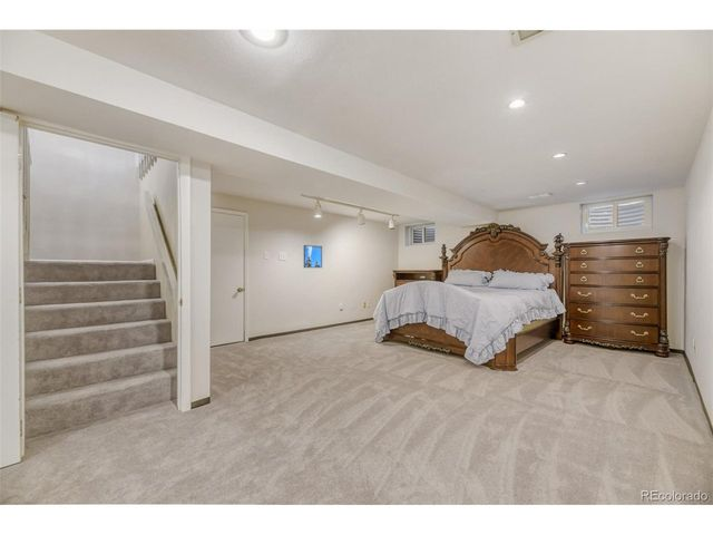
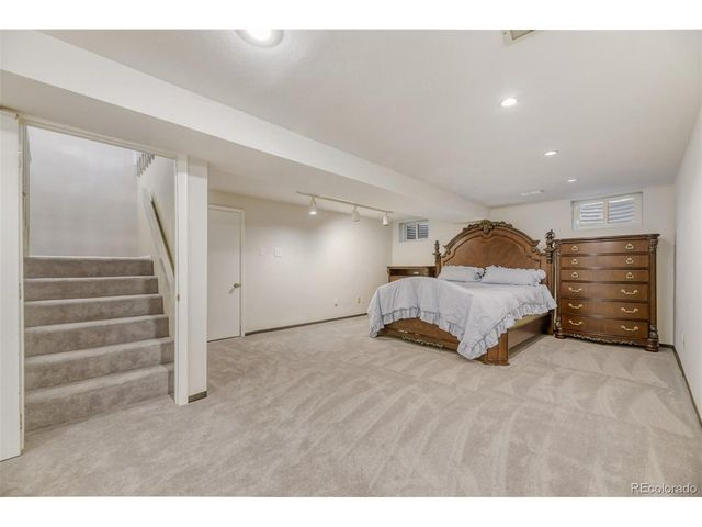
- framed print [303,244,323,269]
